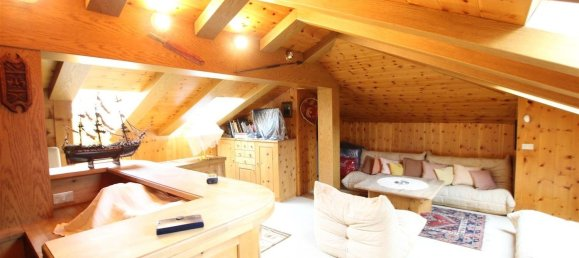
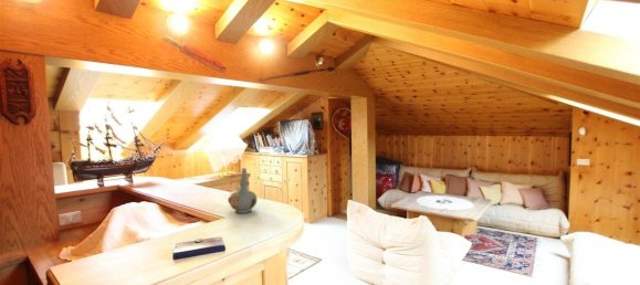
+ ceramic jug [229,167,258,214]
